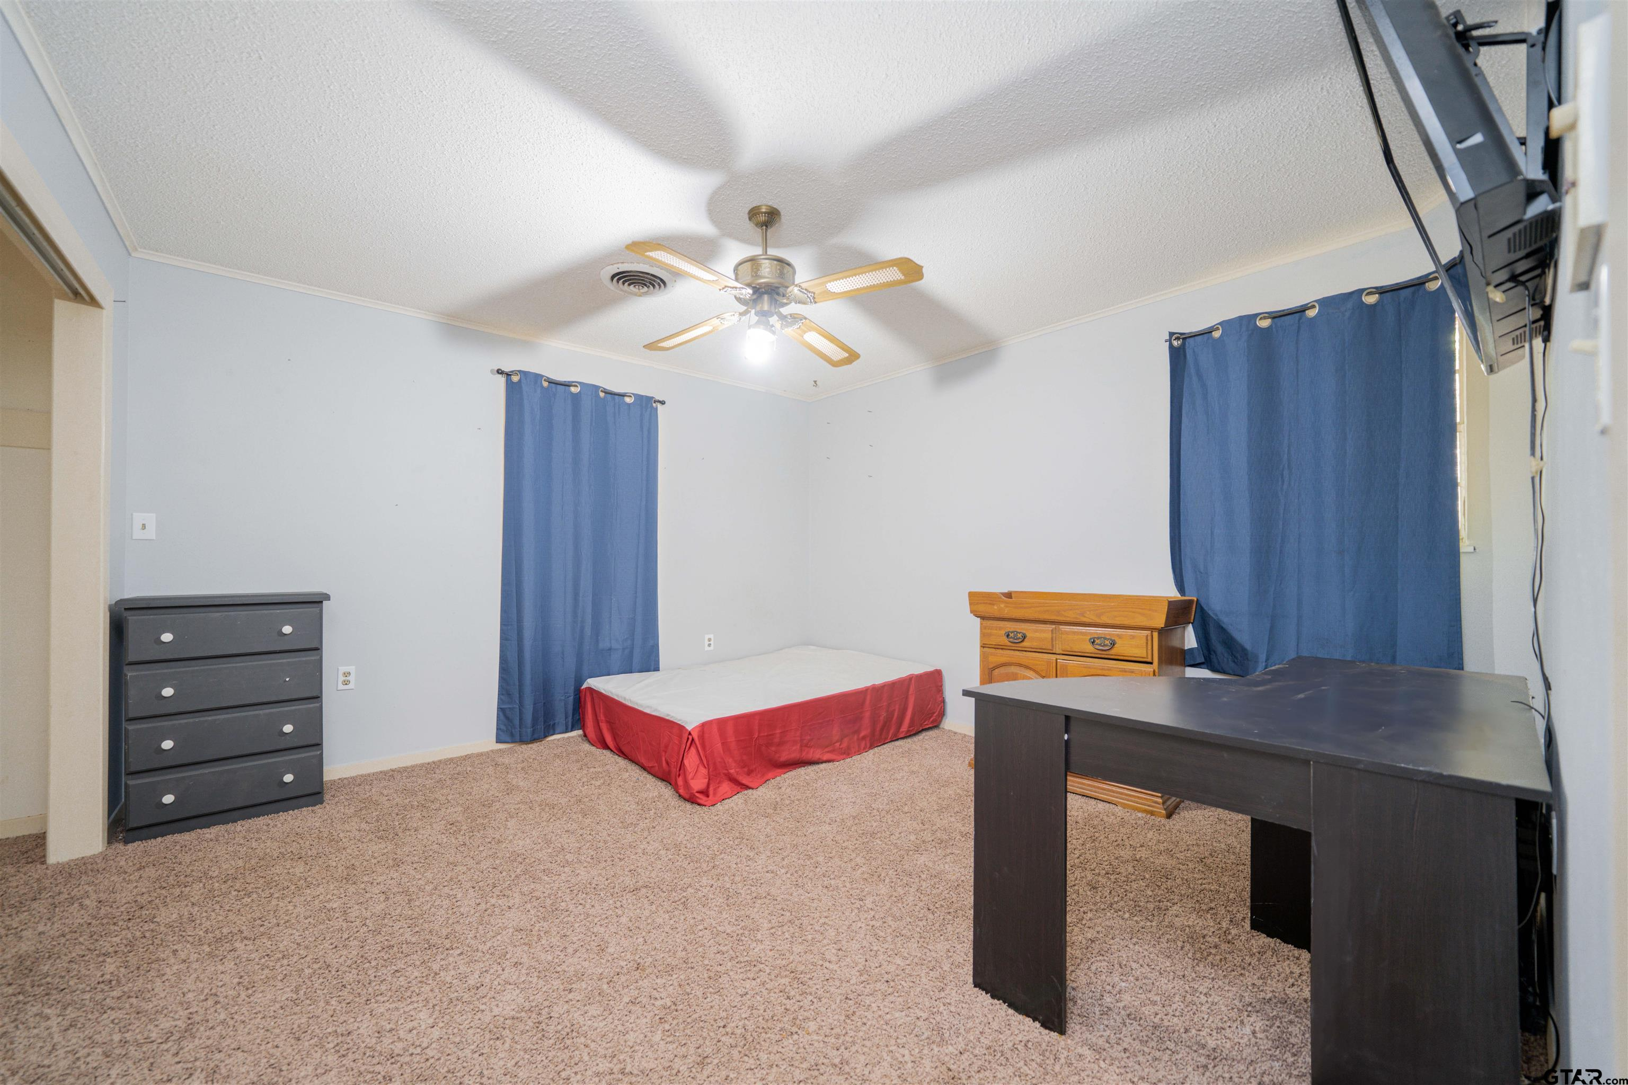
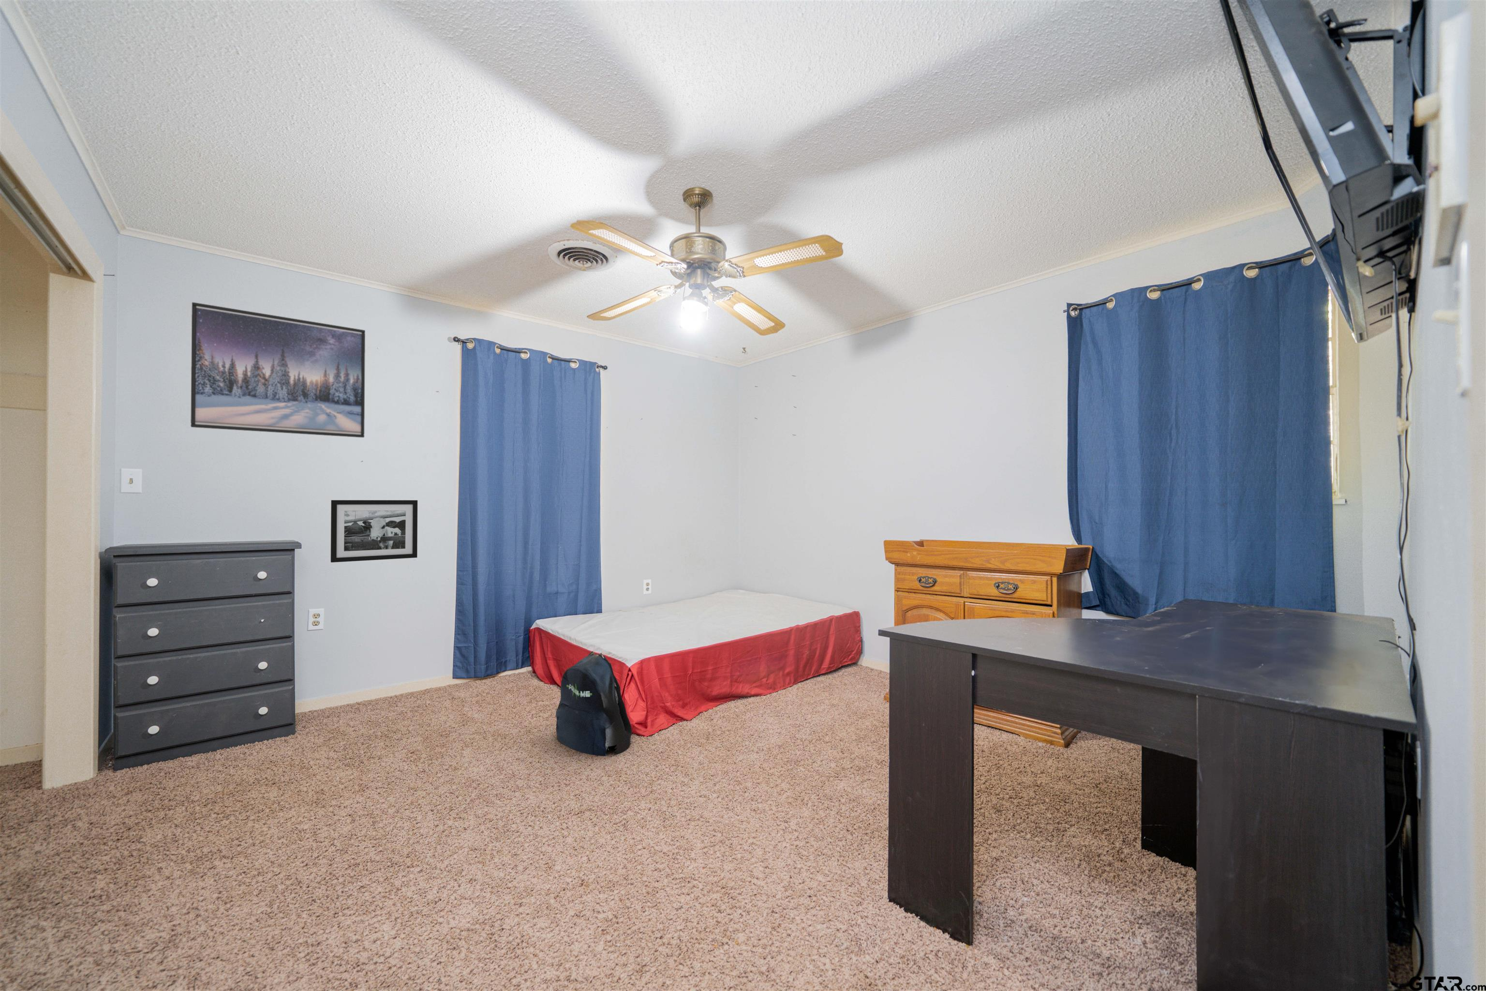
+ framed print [190,302,366,438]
+ picture frame [331,500,418,563]
+ backpack [555,650,632,757]
